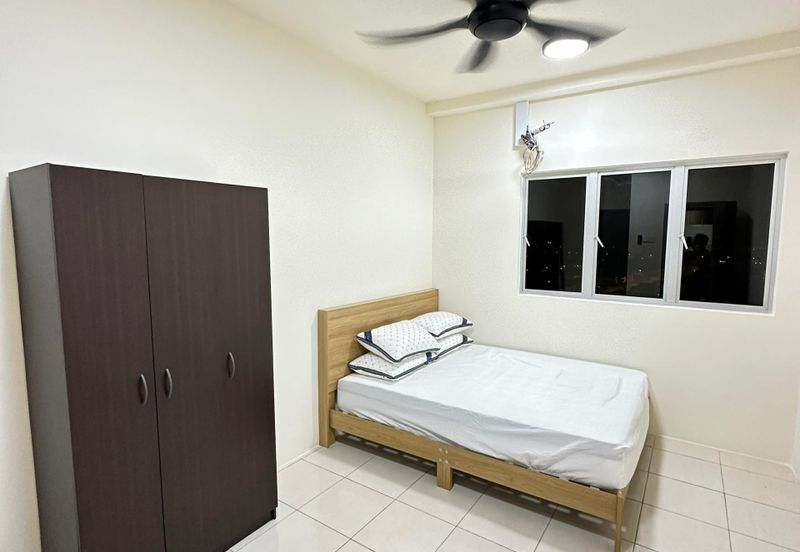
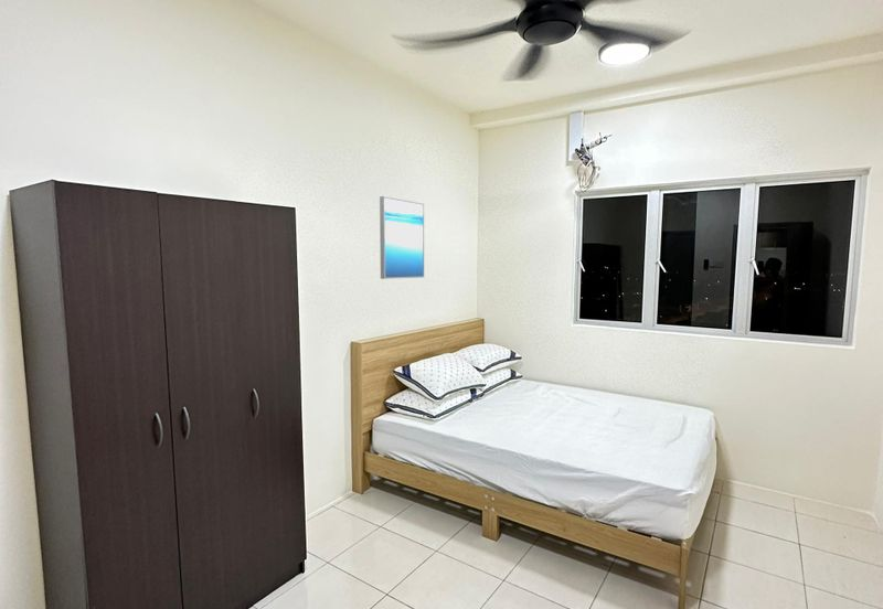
+ wall art [379,195,425,280]
